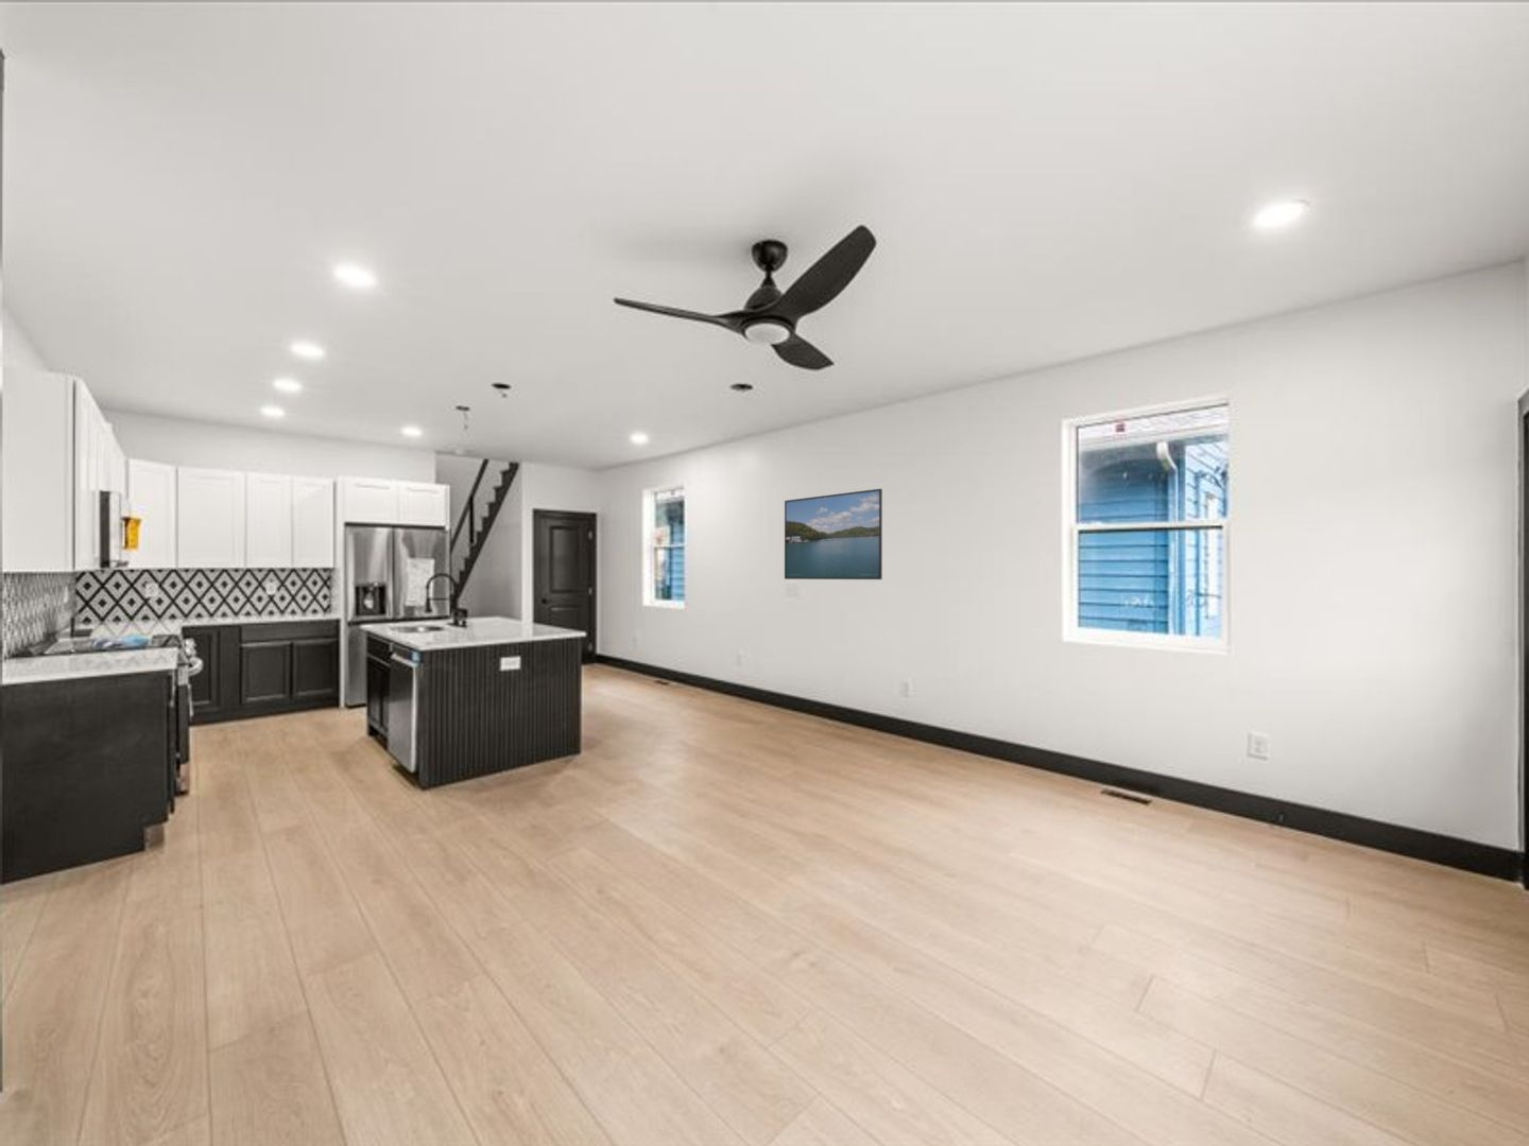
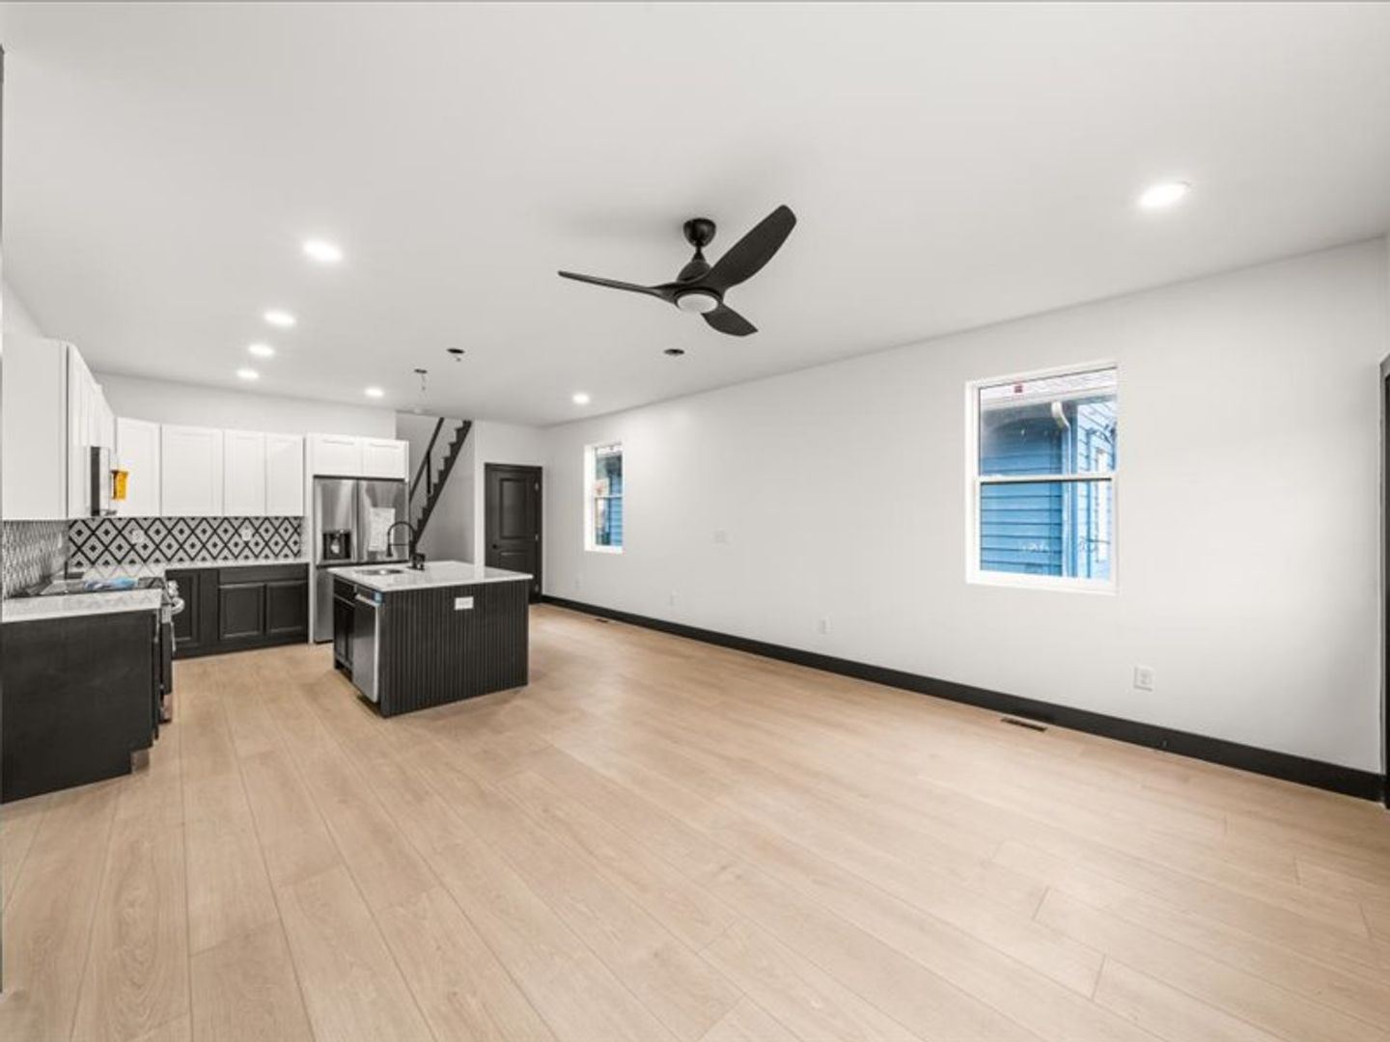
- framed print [784,488,884,580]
